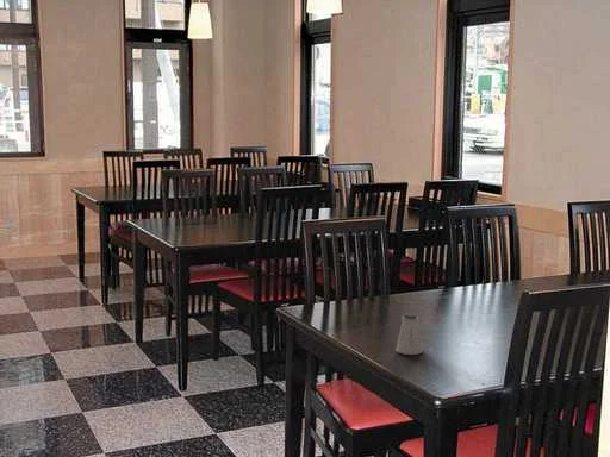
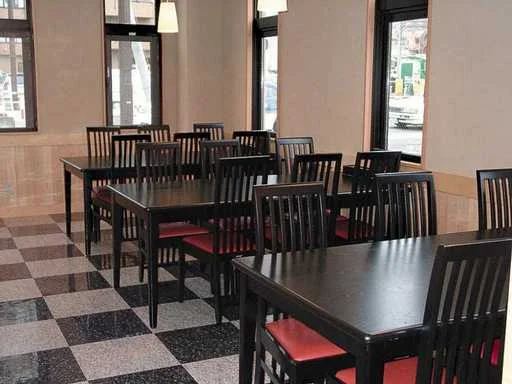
- saltshaker [394,312,424,356]
